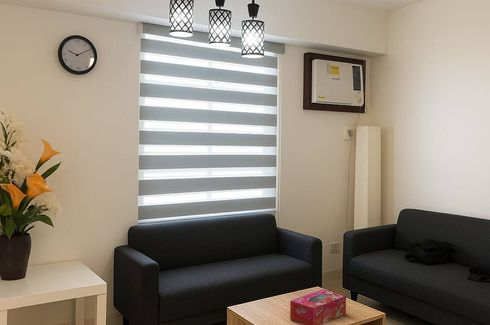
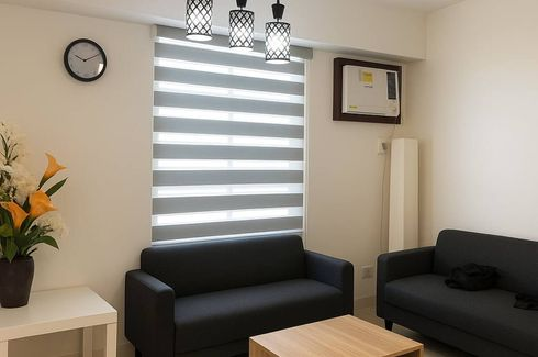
- tissue box [289,288,347,325]
